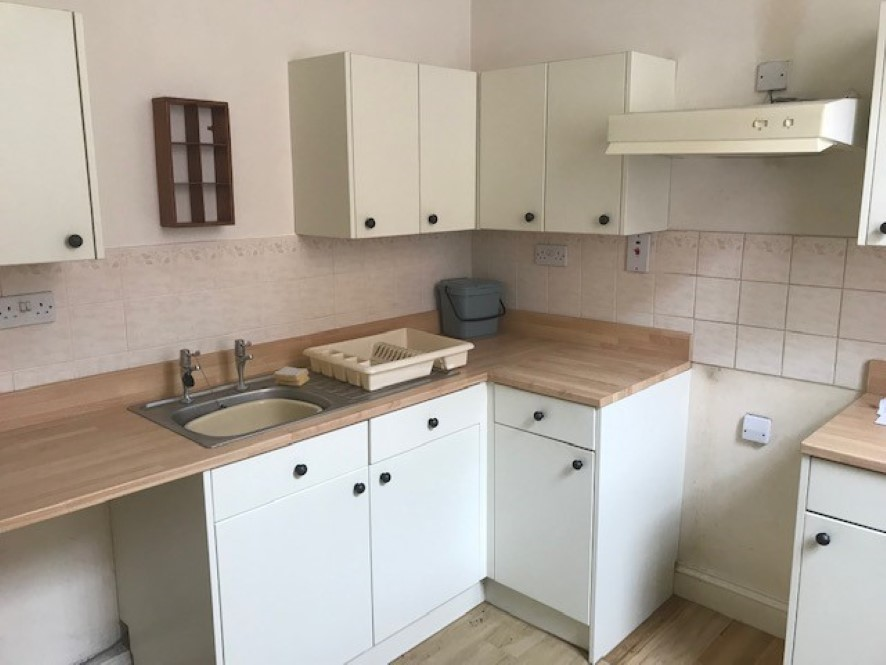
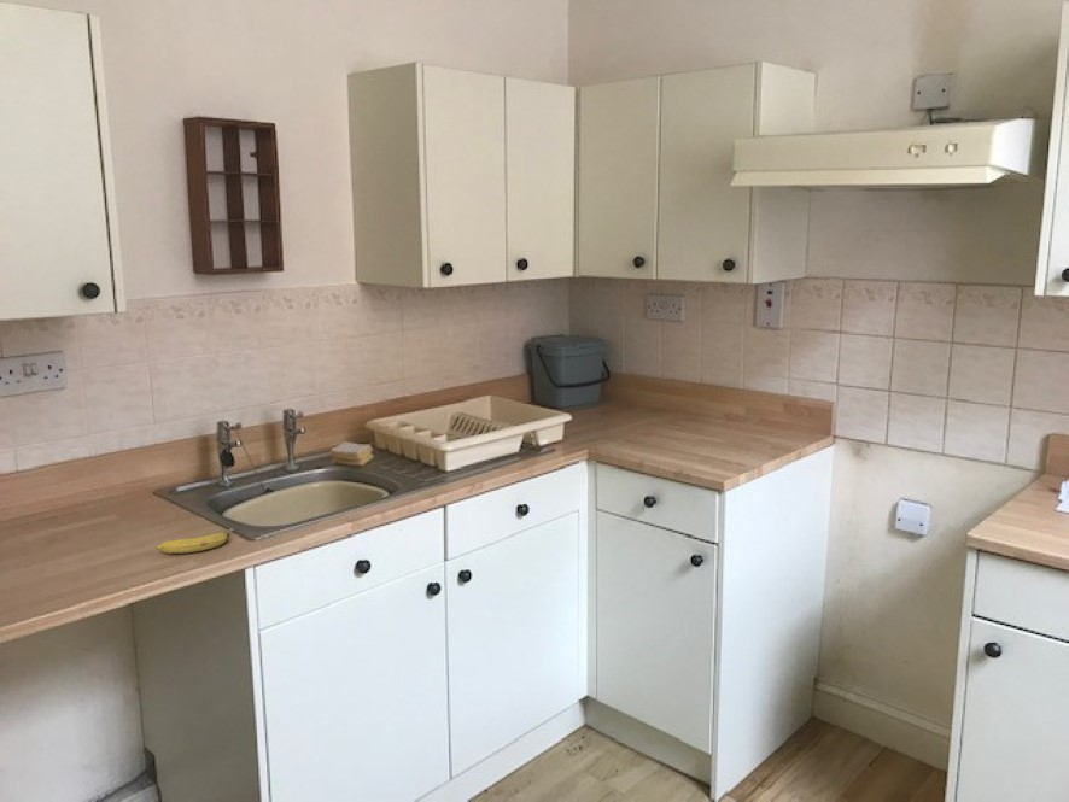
+ banana [156,527,234,555]
